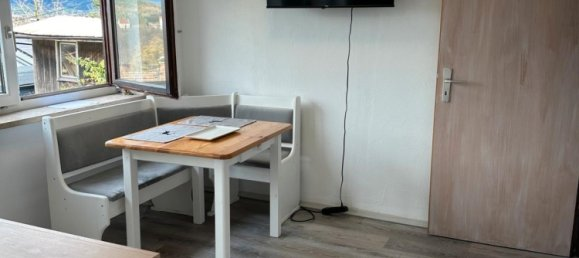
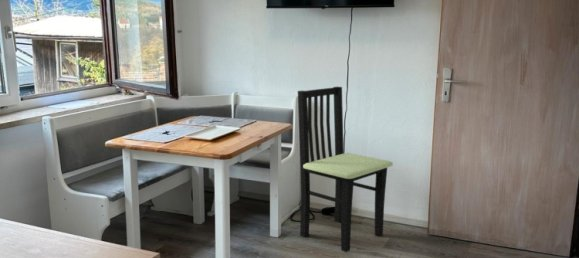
+ dining chair [297,86,394,253]
